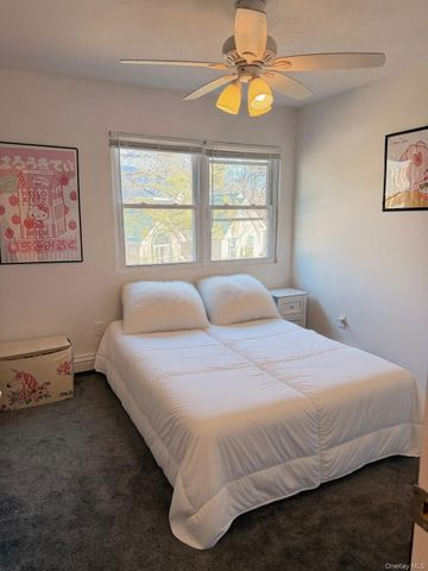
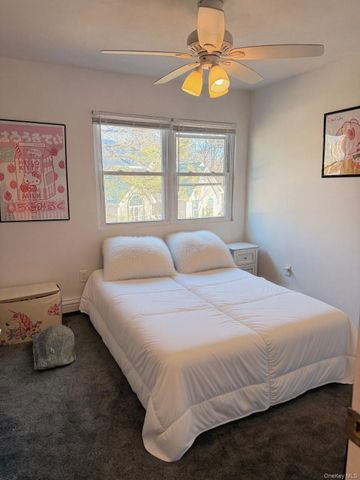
+ buddha head [31,324,77,372]
